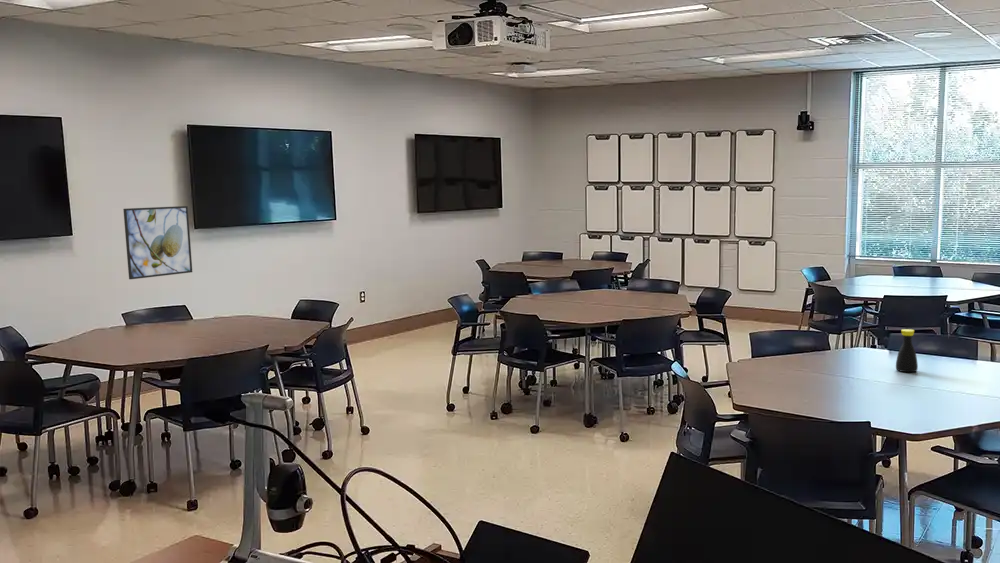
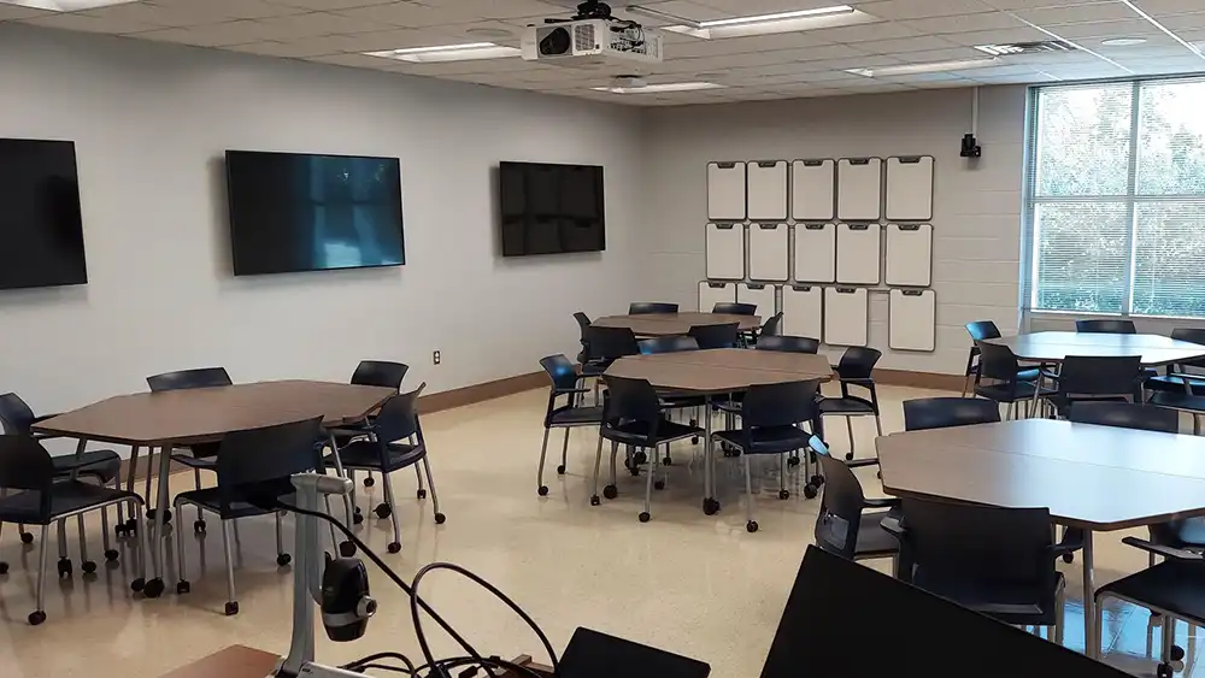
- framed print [122,205,193,280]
- bottle [895,328,919,373]
